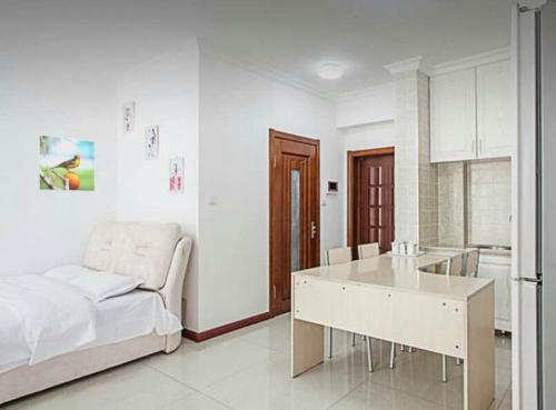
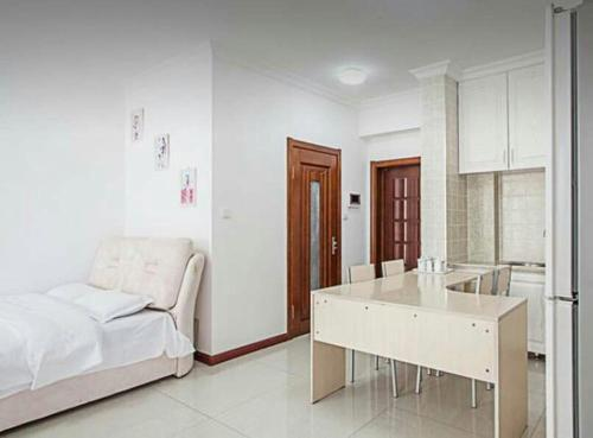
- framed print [37,133,96,192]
